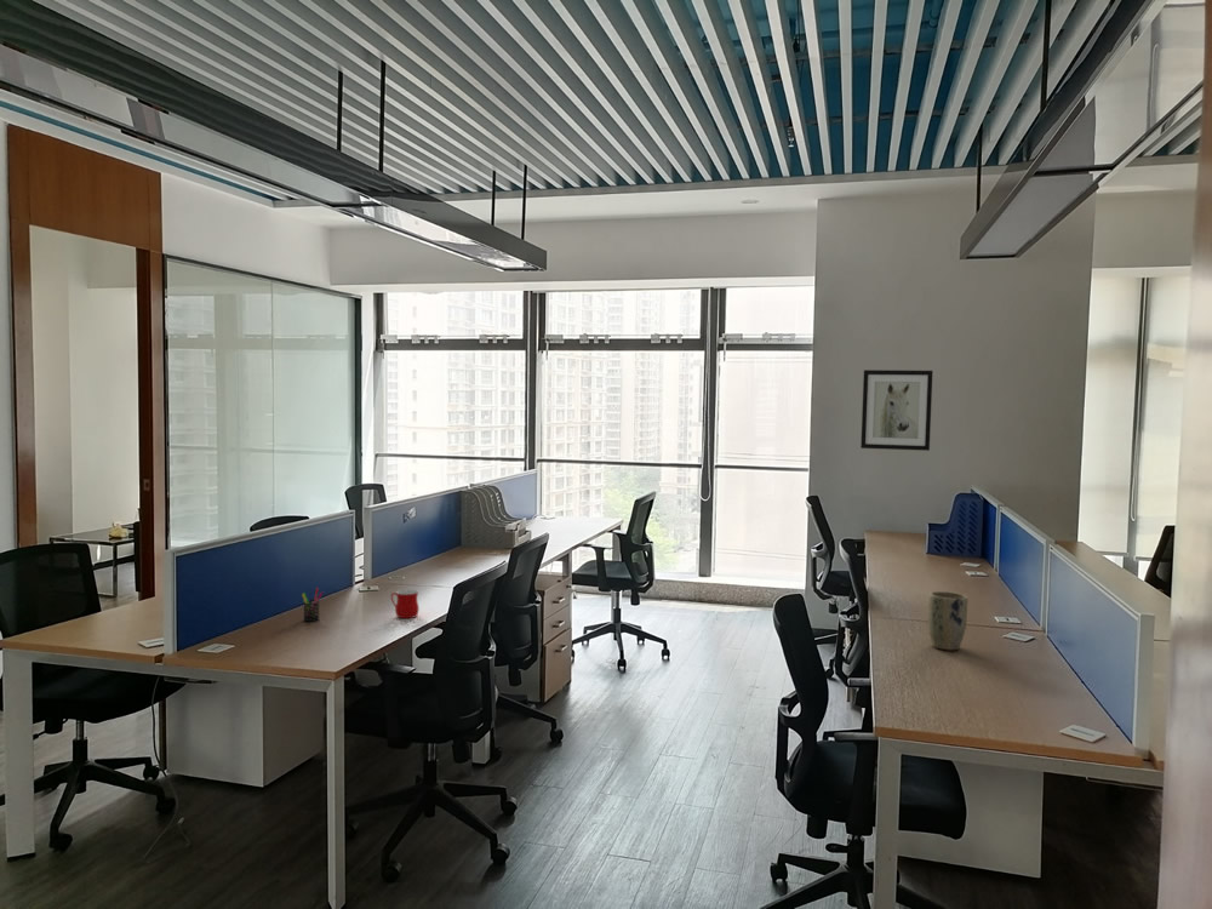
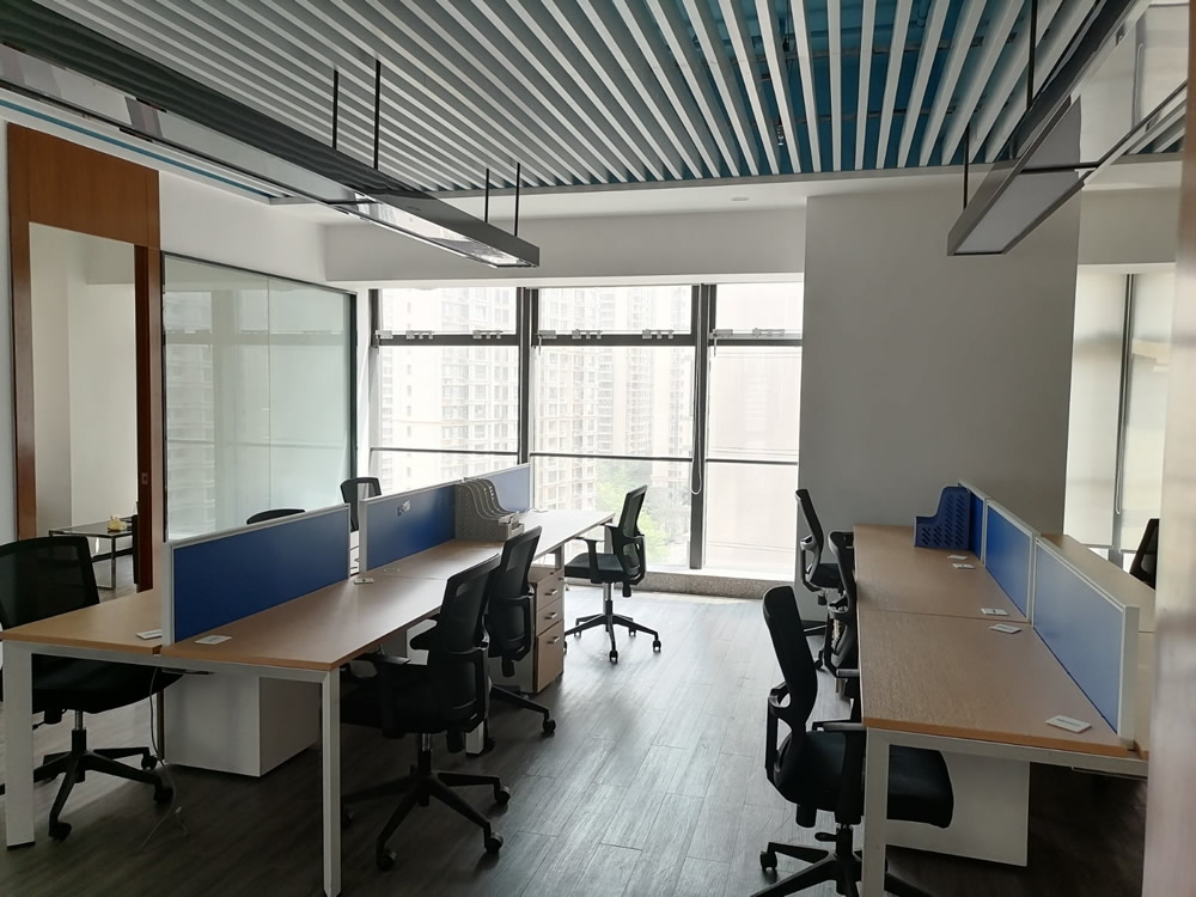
- mug [390,588,421,619]
- plant pot [927,590,968,652]
- pen holder [301,587,325,623]
- wall art [859,368,934,452]
